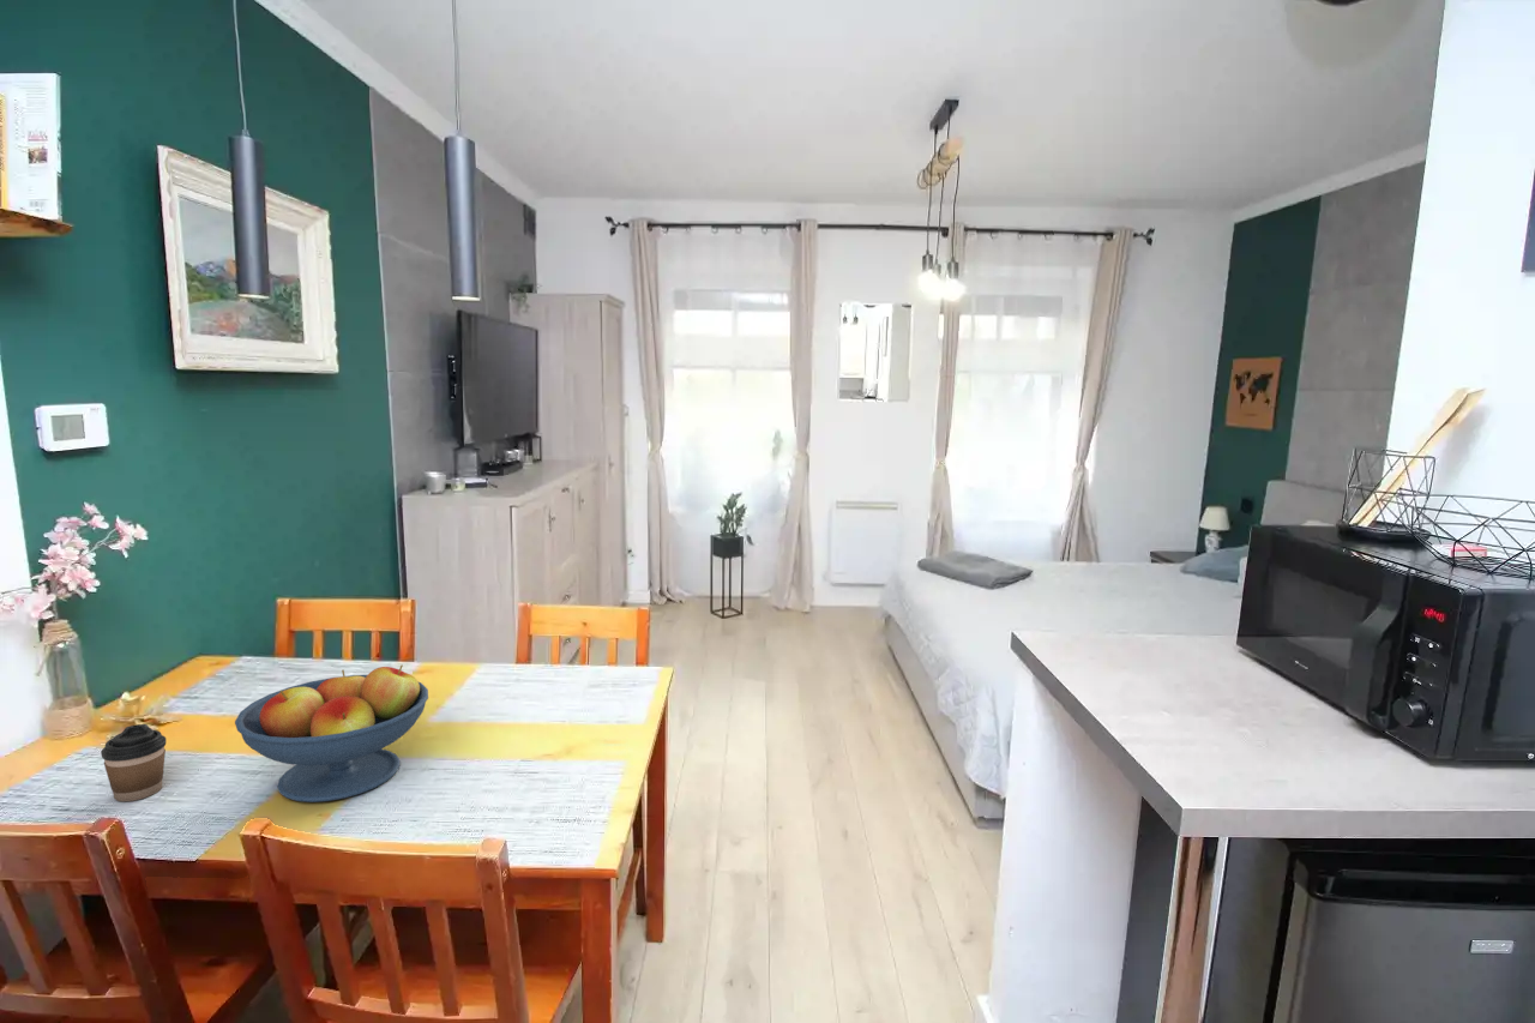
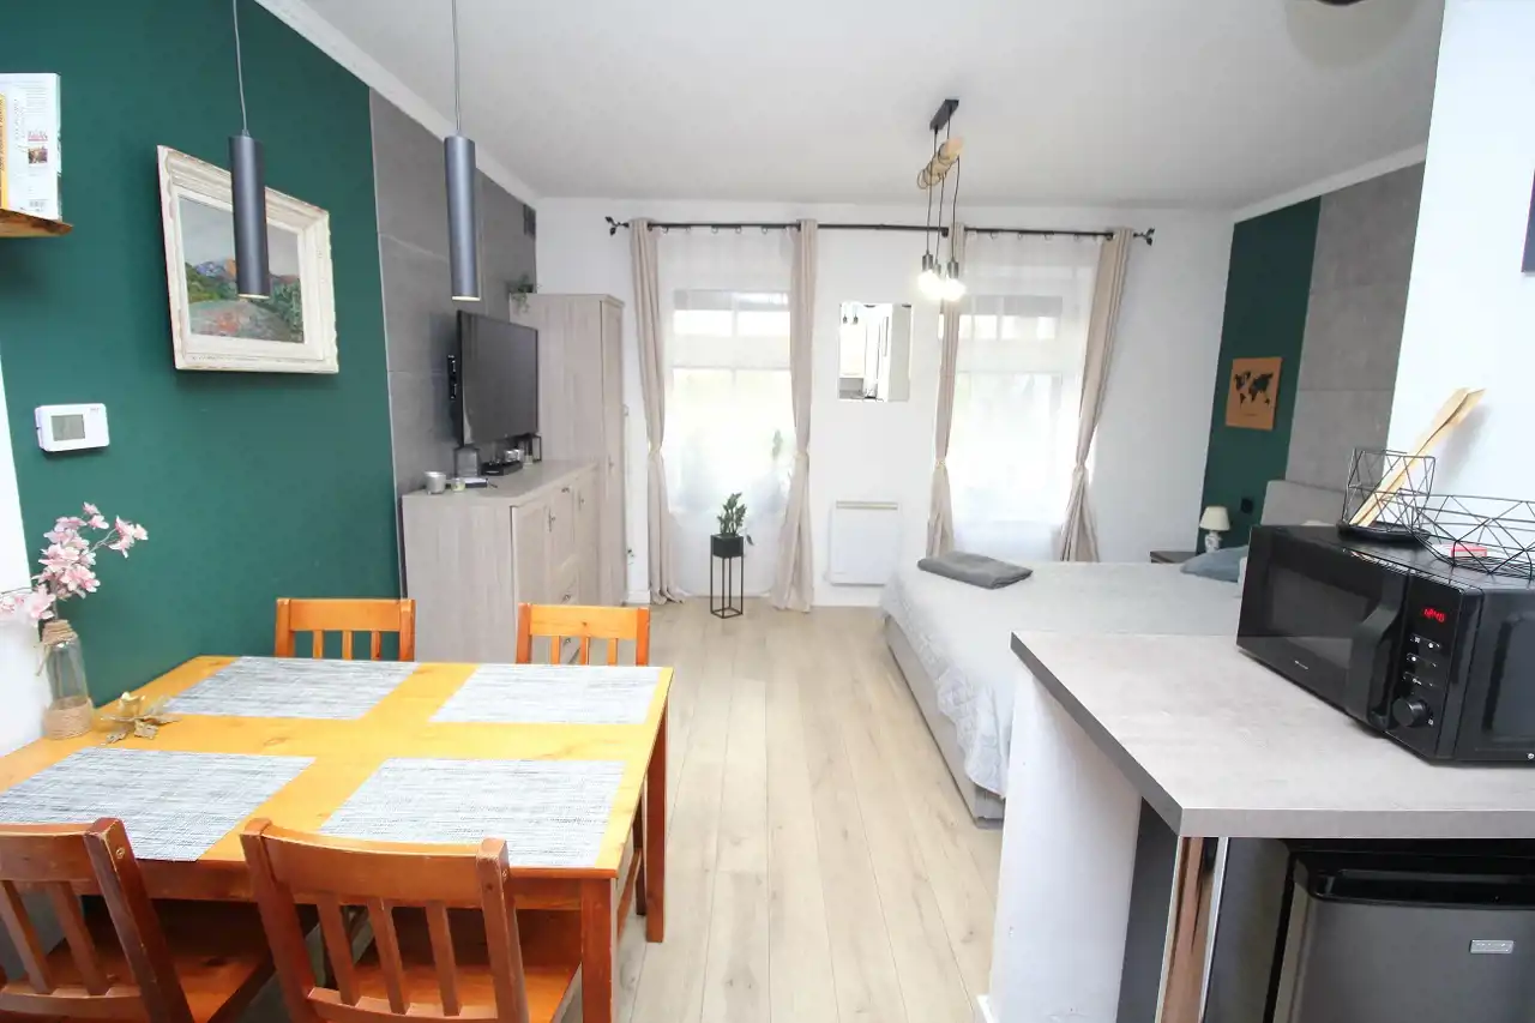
- coffee cup [100,723,168,802]
- fruit bowl [234,663,429,804]
